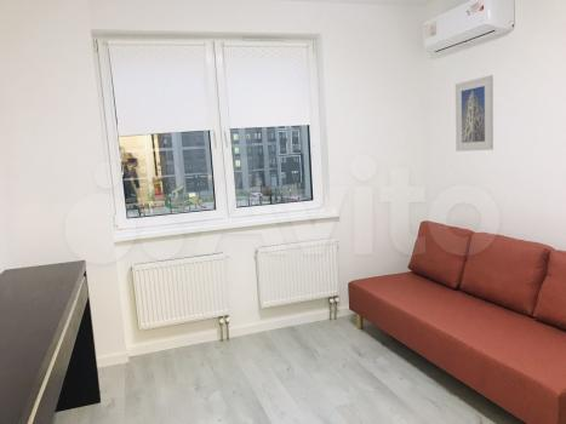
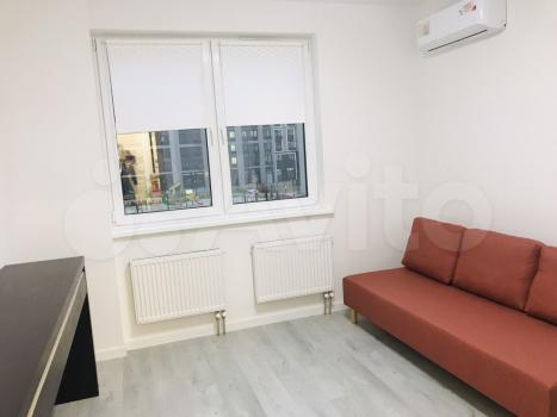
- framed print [454,74,494,153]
